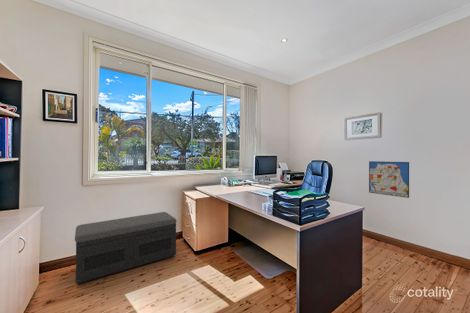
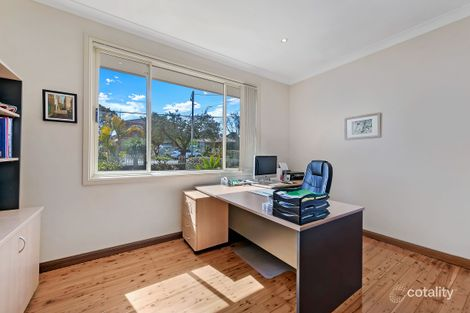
- wall art [368,160,410,199]
- storage bench [74,211,177,285]
